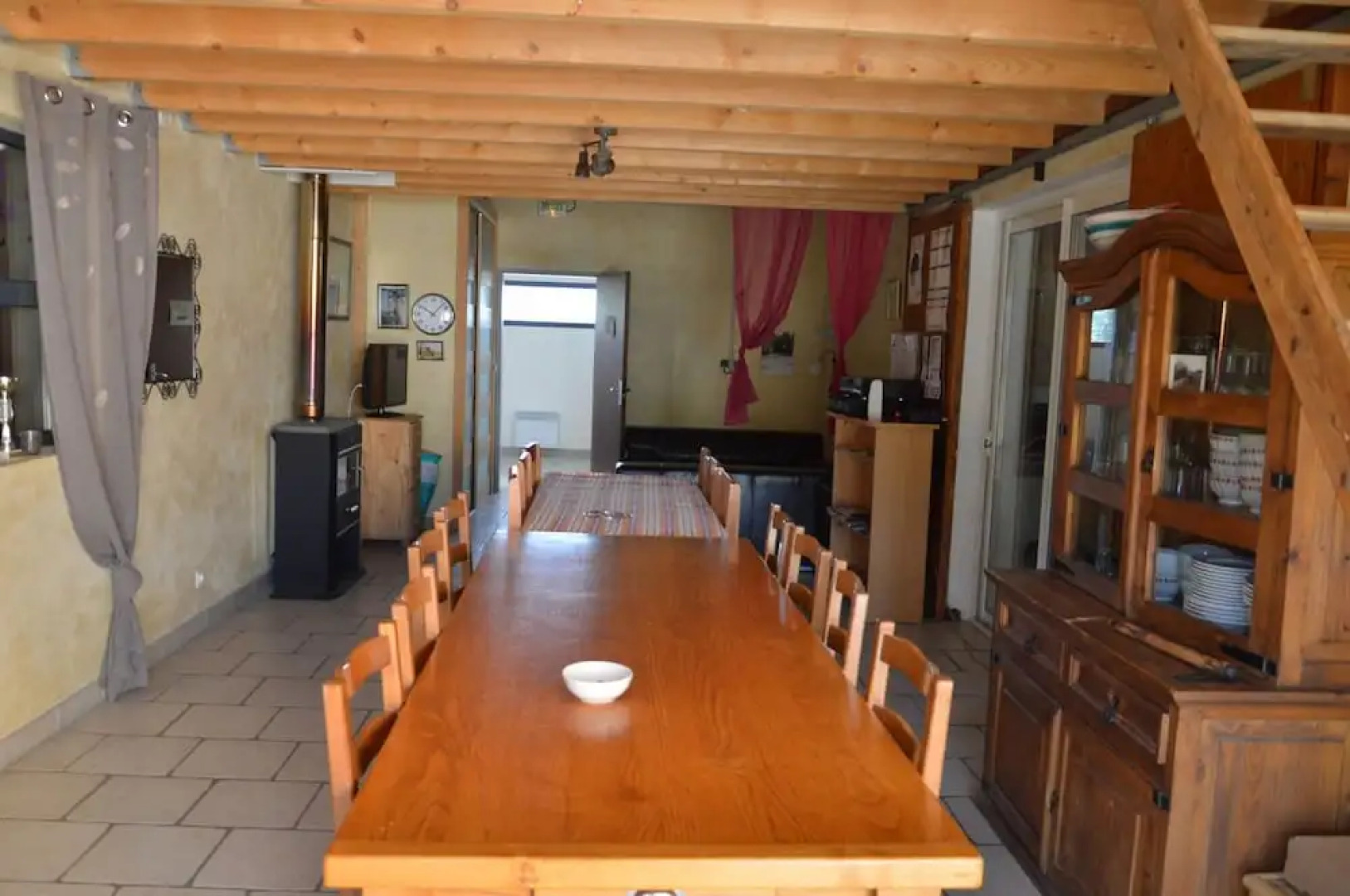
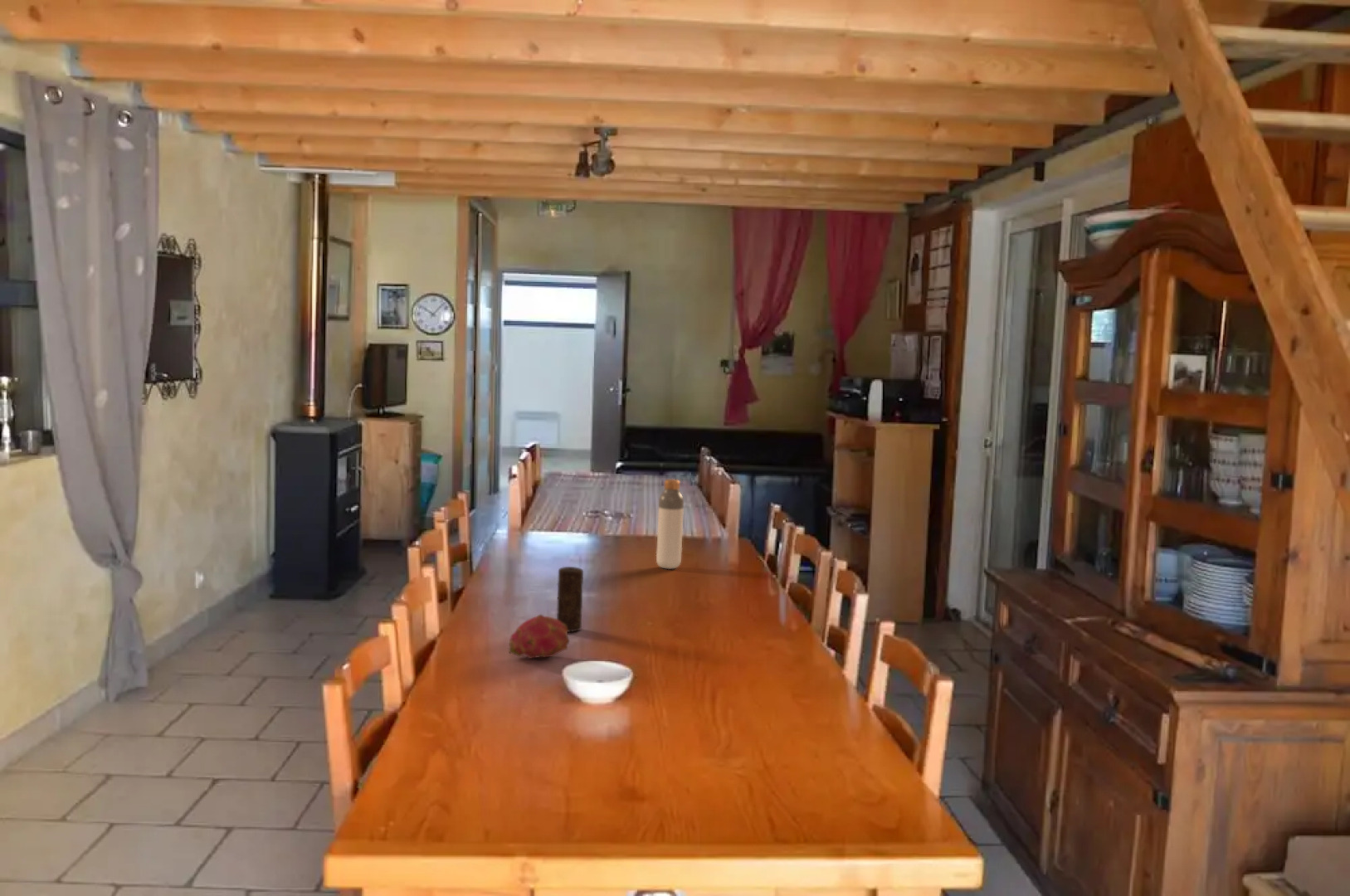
+ candle [556,566,584,633]
+ bottle [656,479,685,570]
+ fruit [507,614,571,660]
